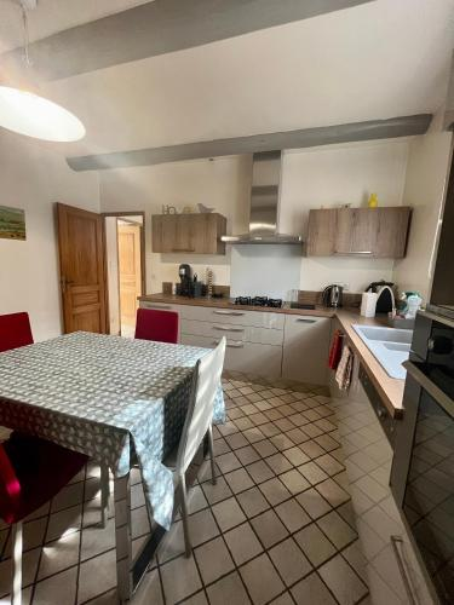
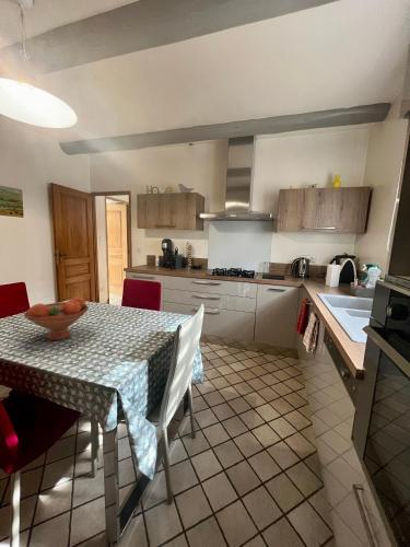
+ fruit bowl [23,295,90,341]
